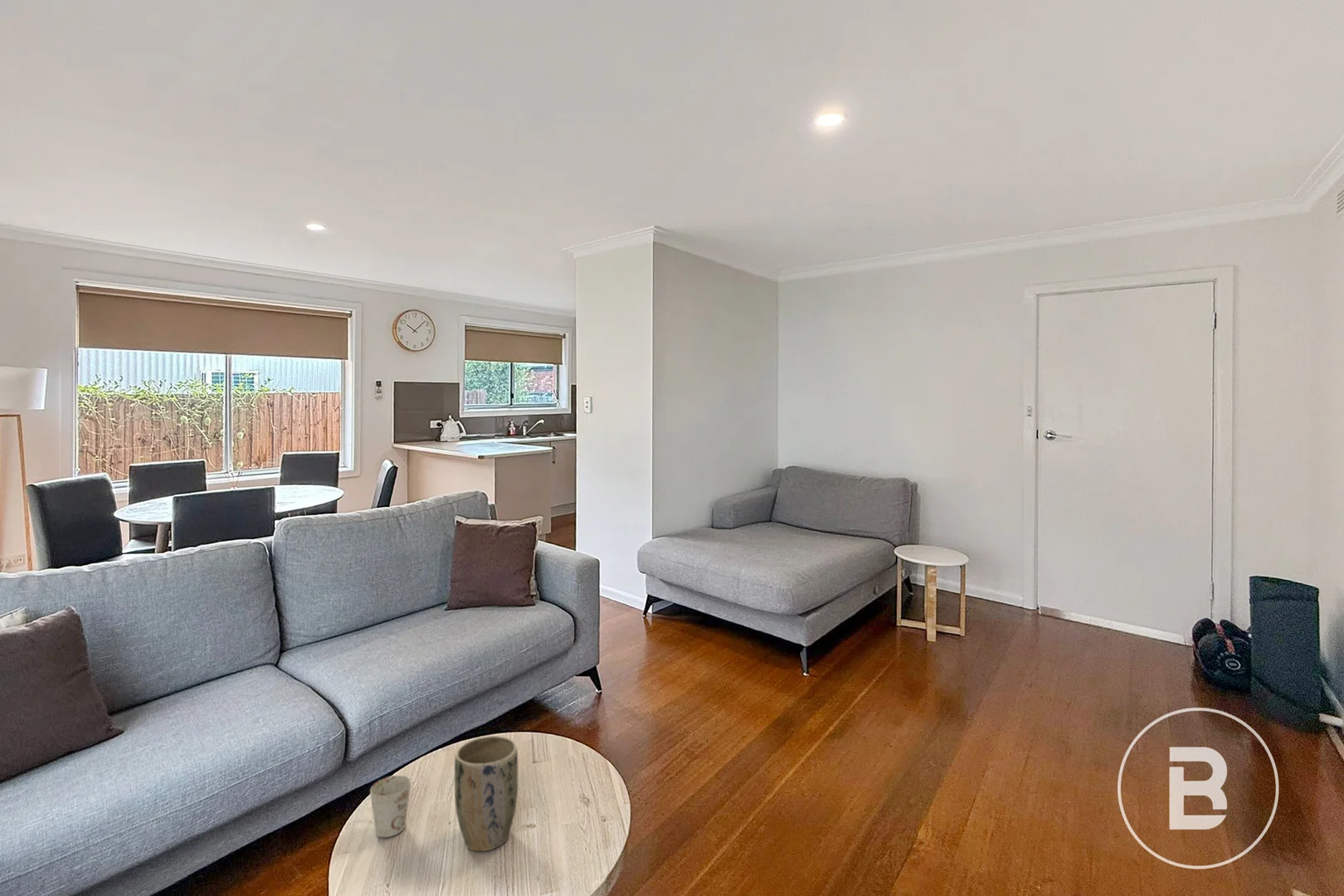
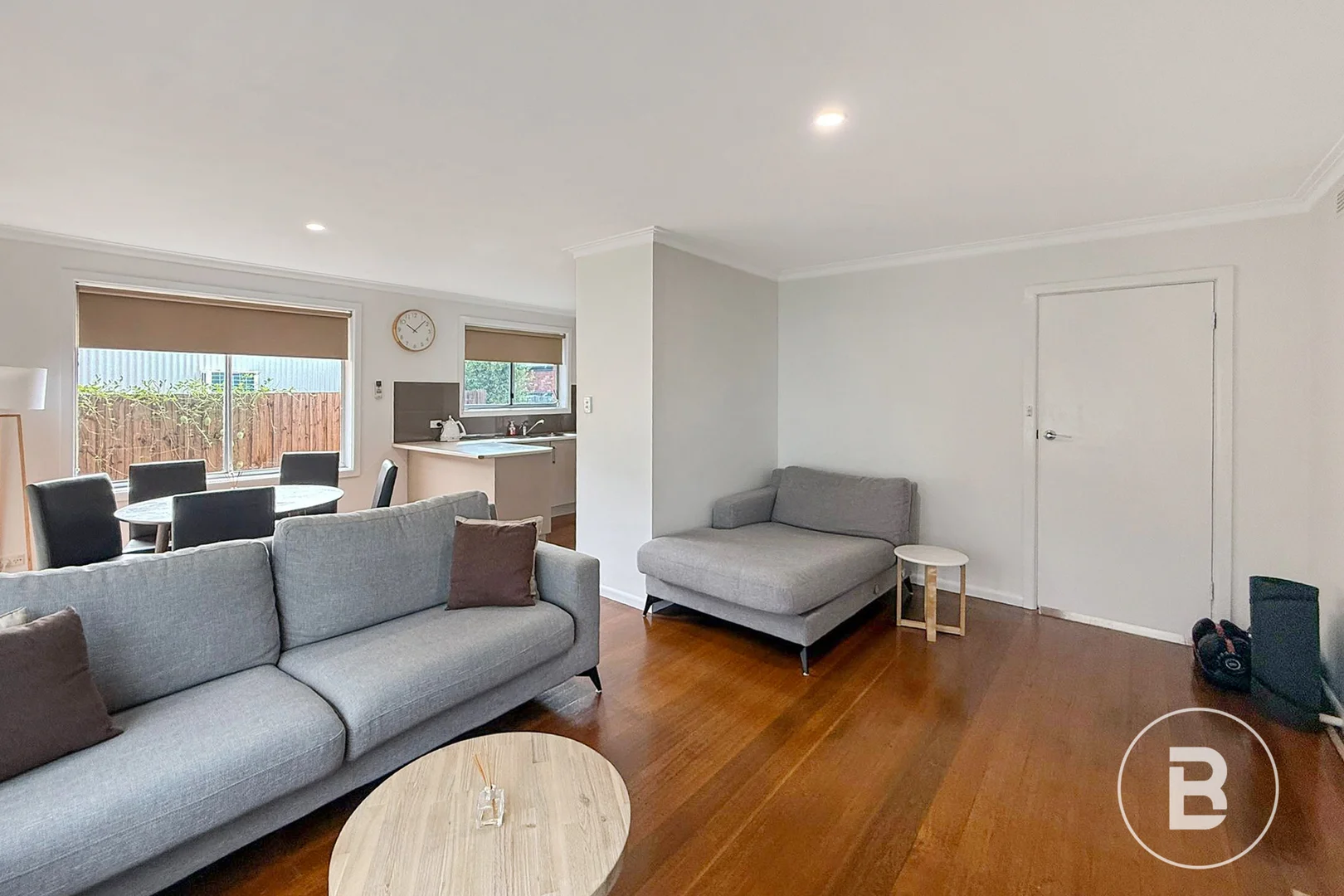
- mug [369,775,411,838]
- plant pot [454,735,519,852]
